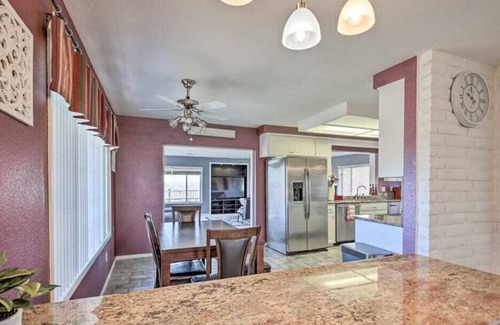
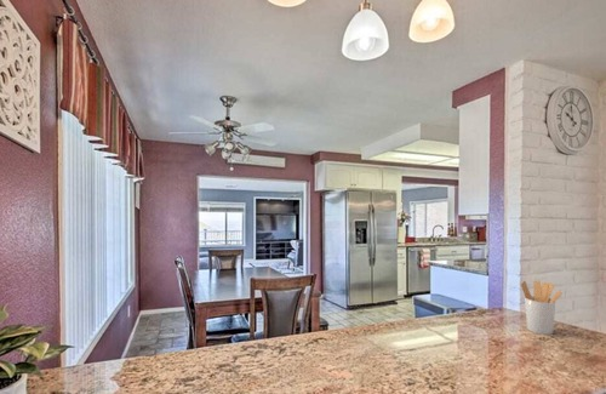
+ utensil holder [520,280,564,336]
